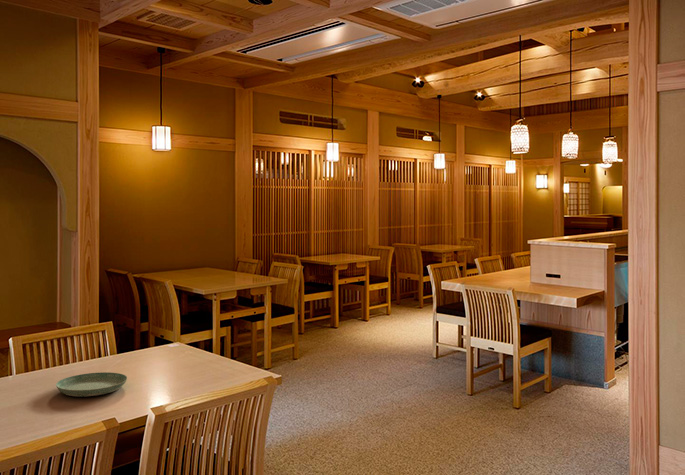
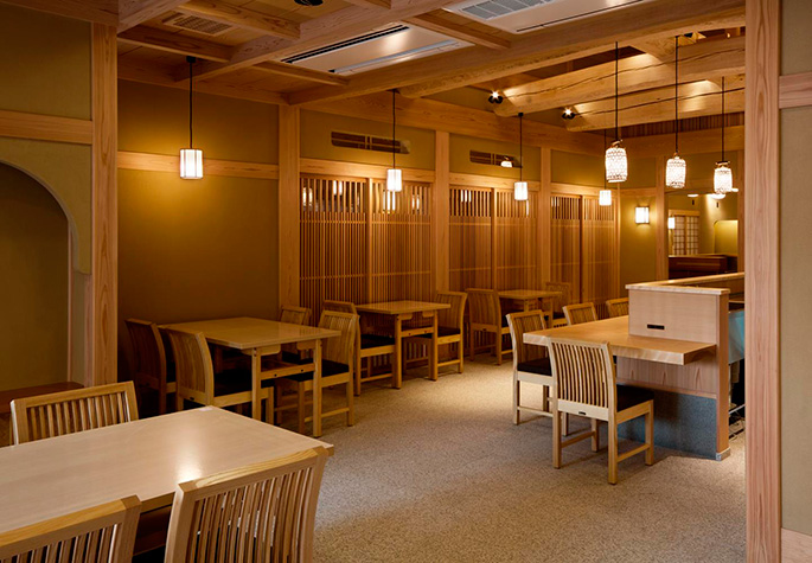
- saucer [55,371,128,397]
